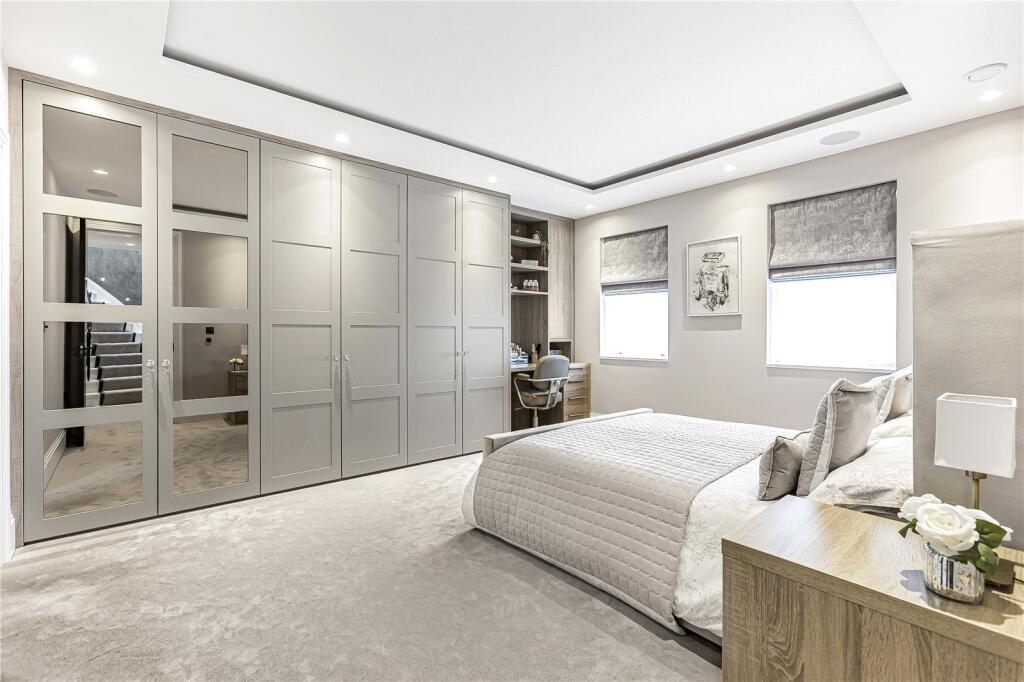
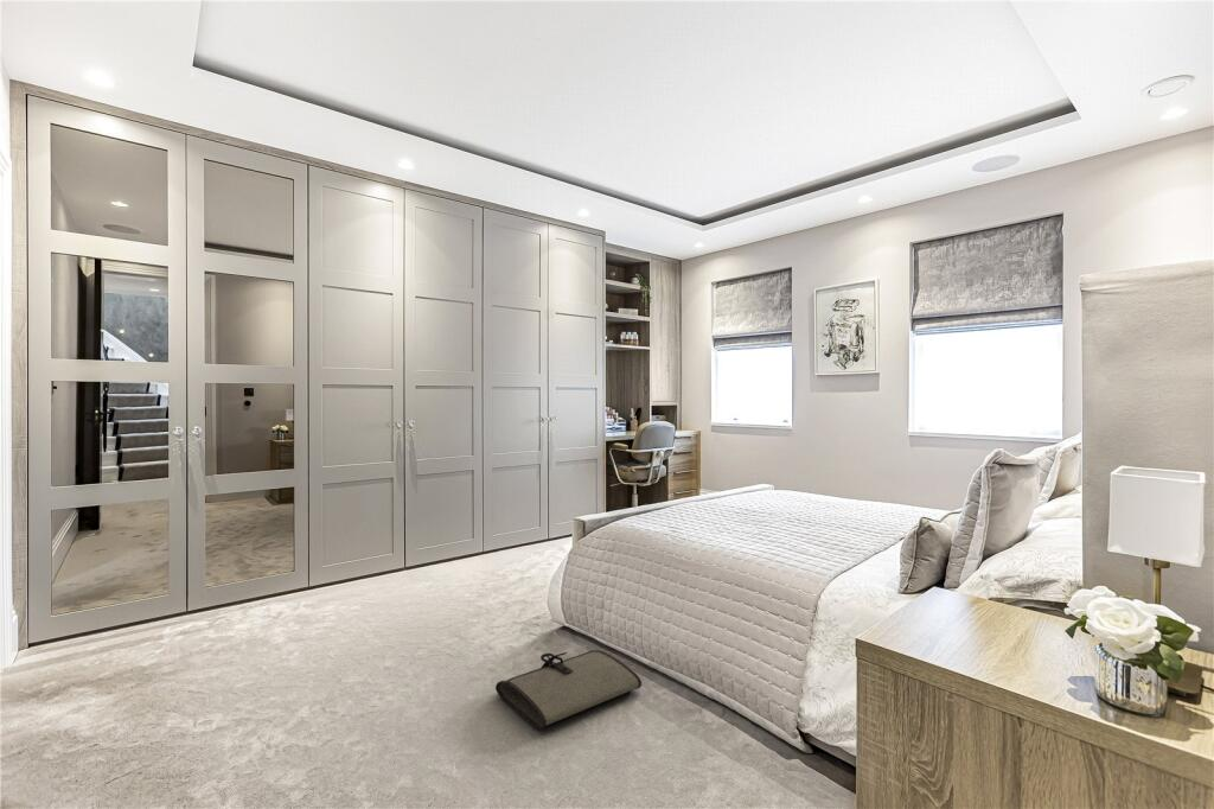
+ tool roll [494,649,643,730]
